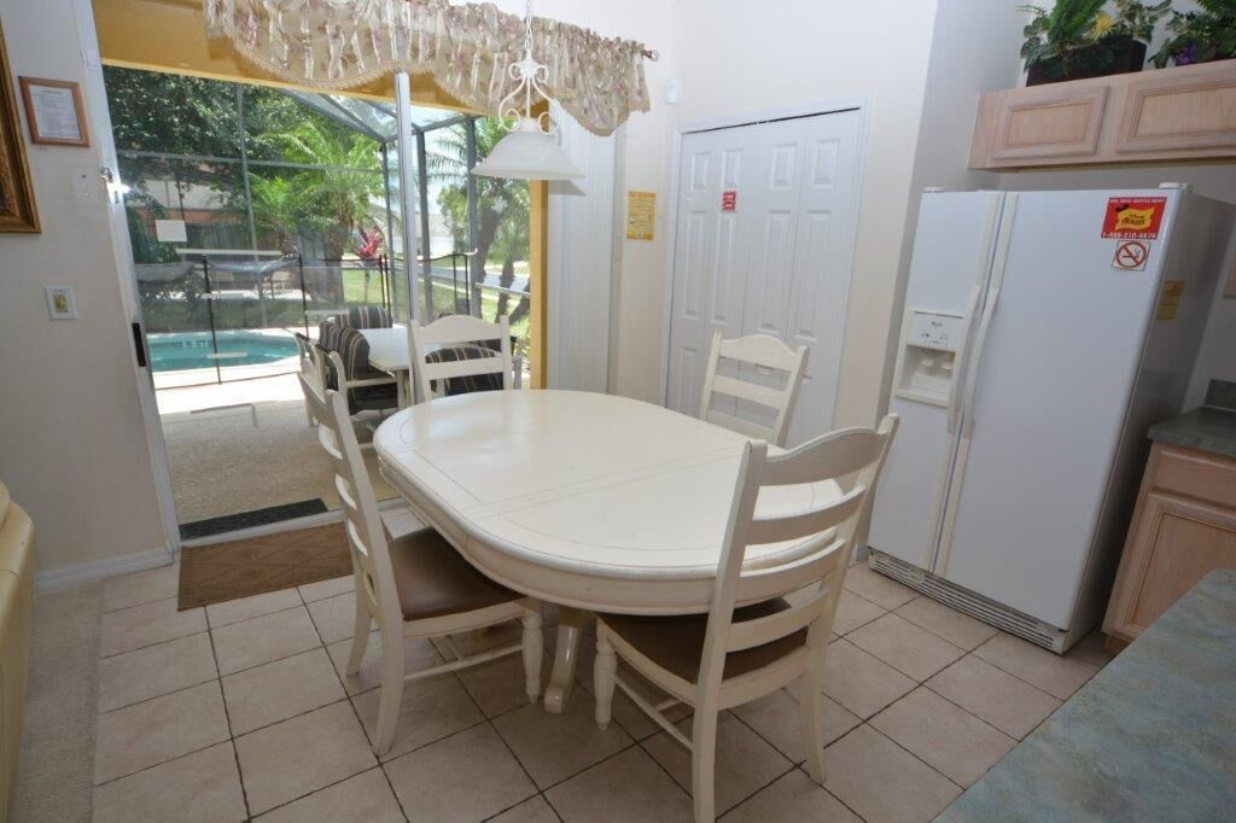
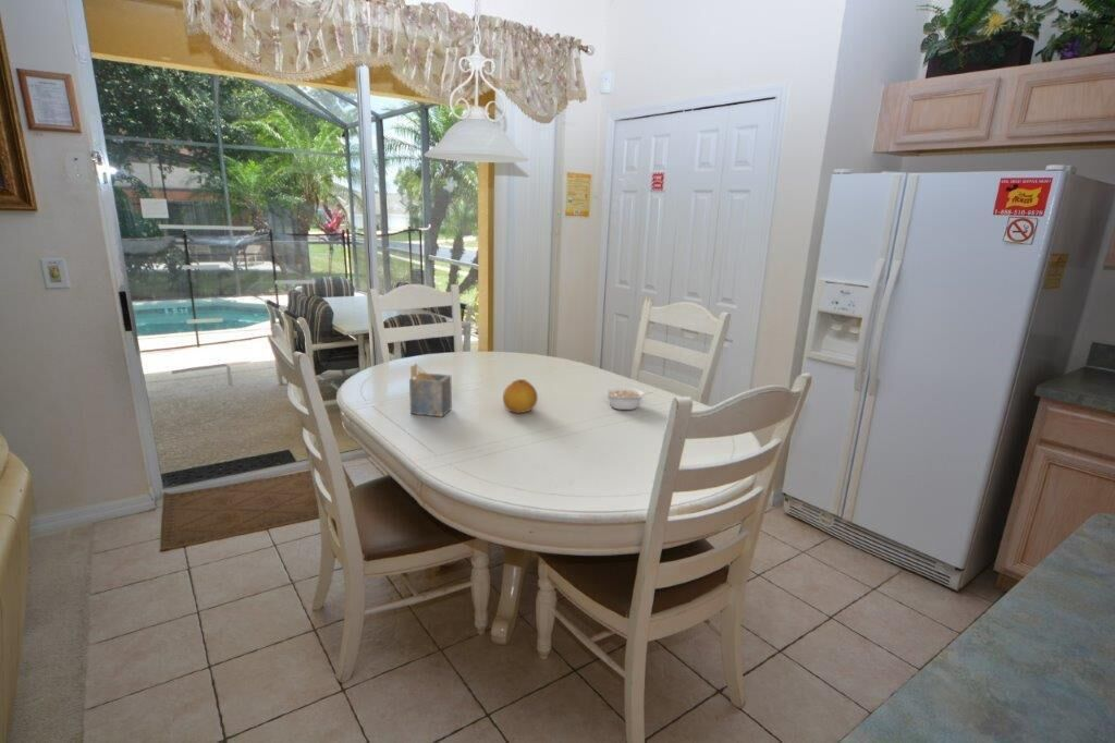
+ fruit [502,378,539,414]
+ napkin holder [408,362,453,417]
+ legume [603,387,654,411]
